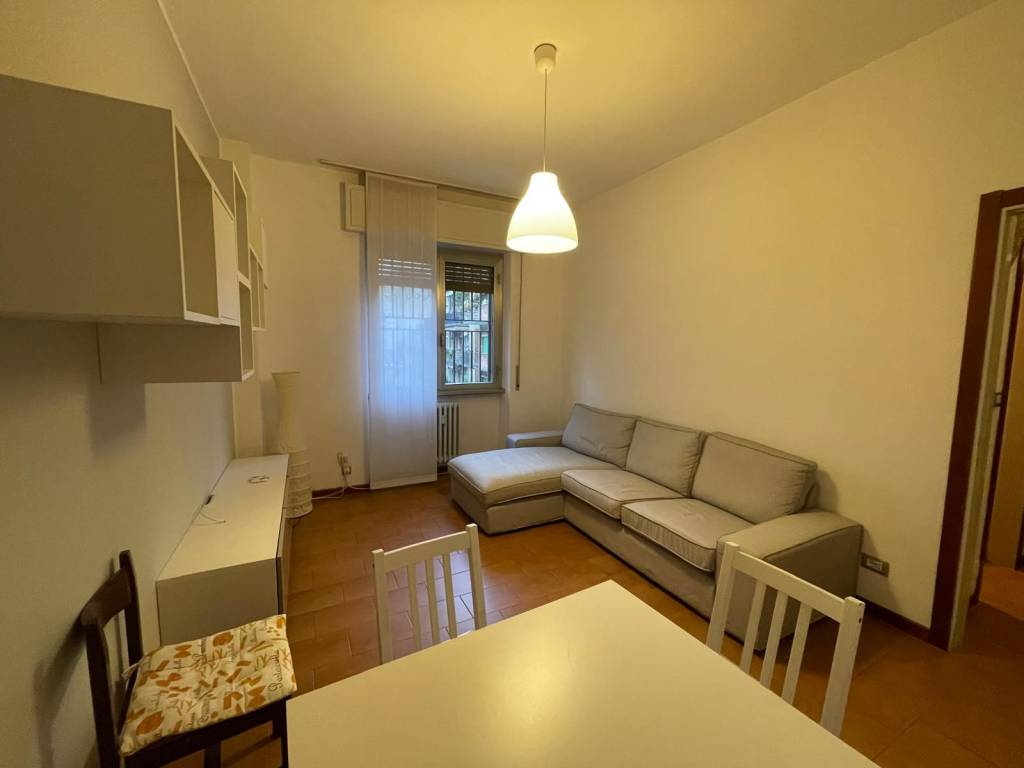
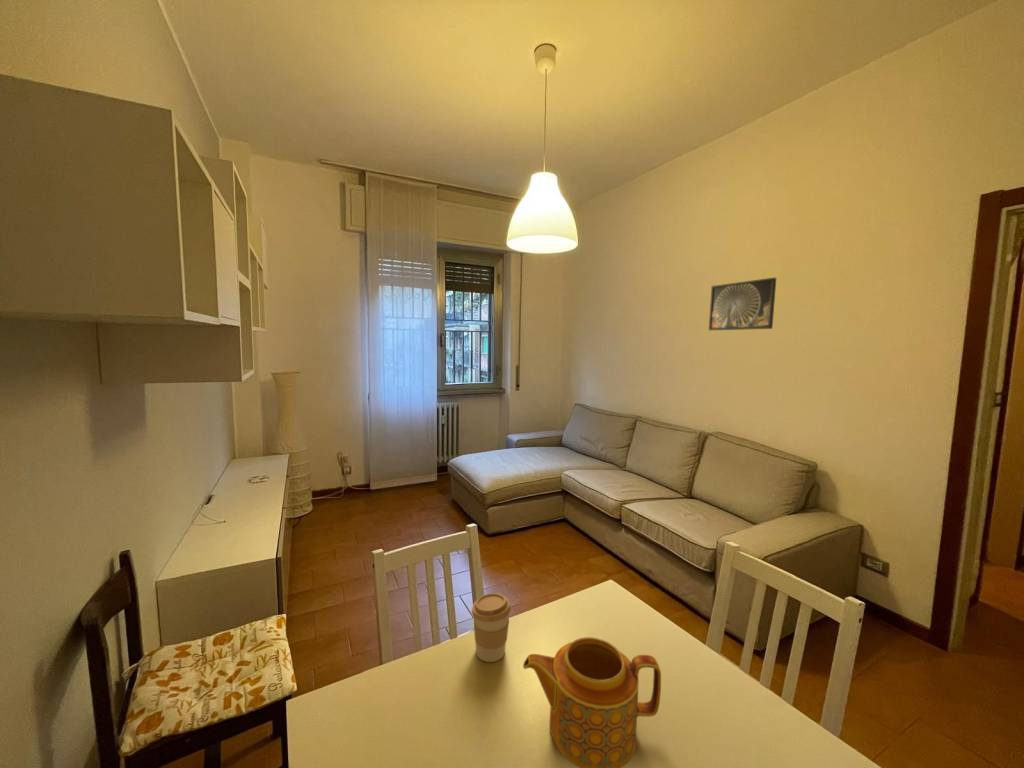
+ teapot [522,636,662,768]
+ coffee cup [471,592,512,663]
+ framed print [708,277,777,331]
